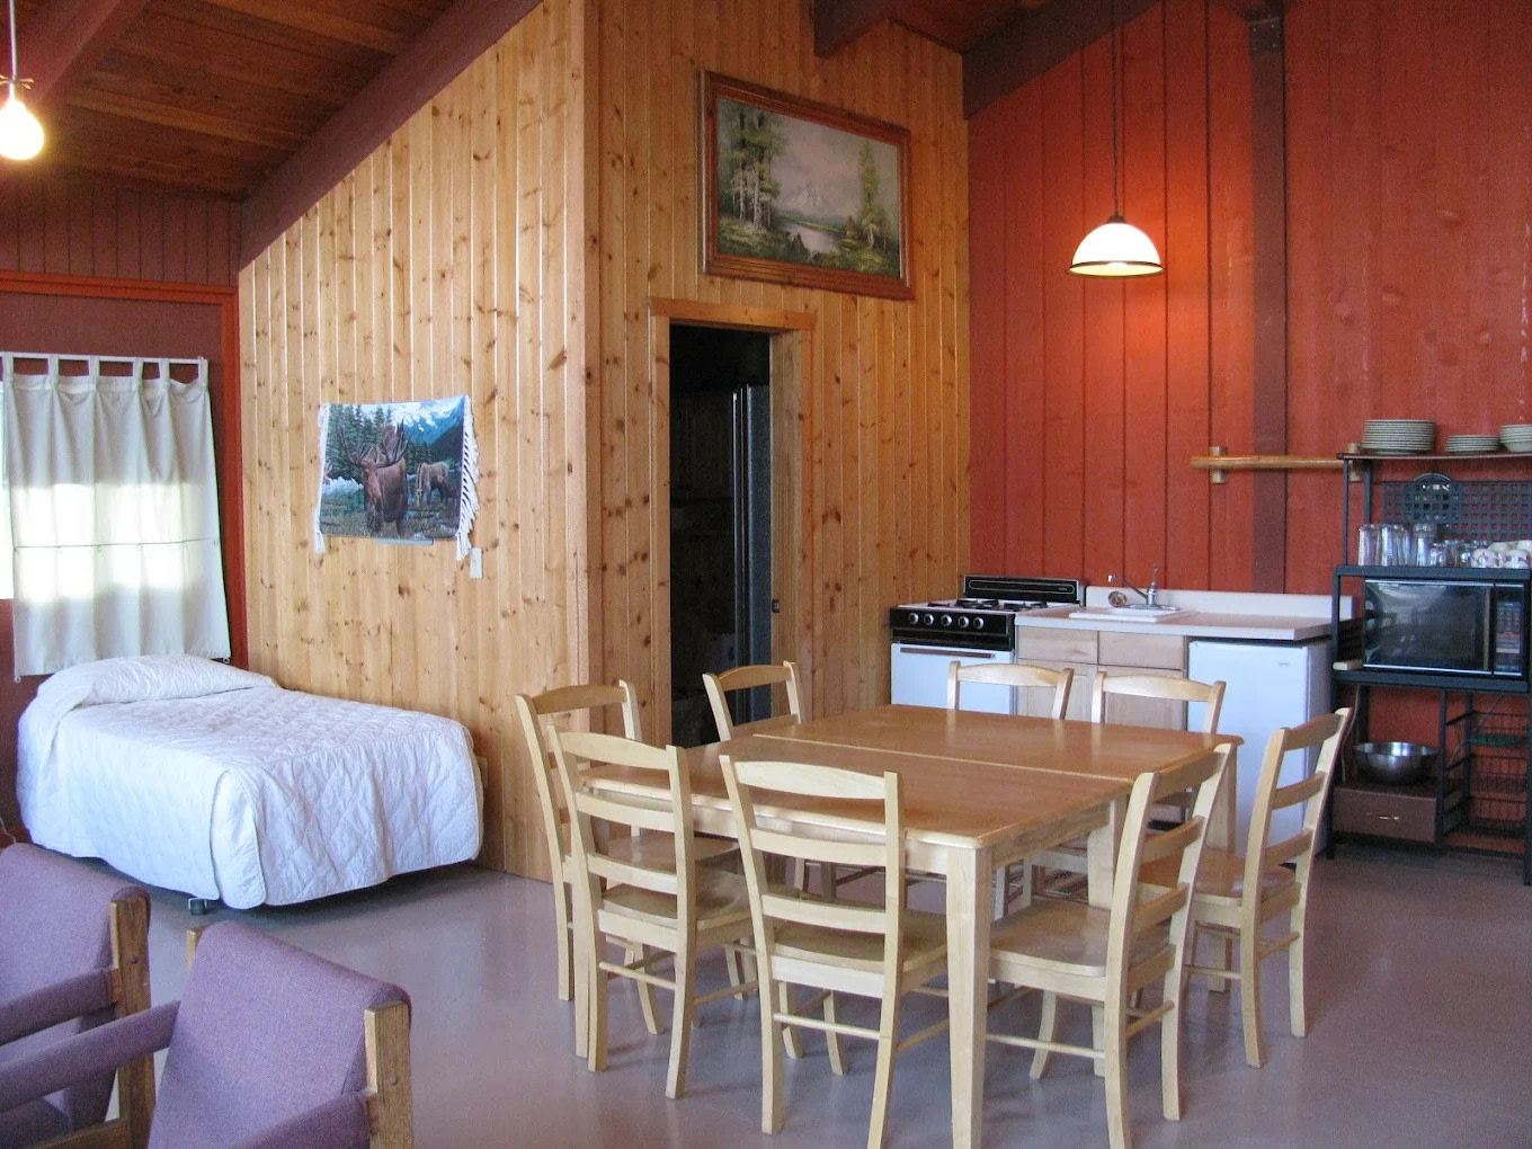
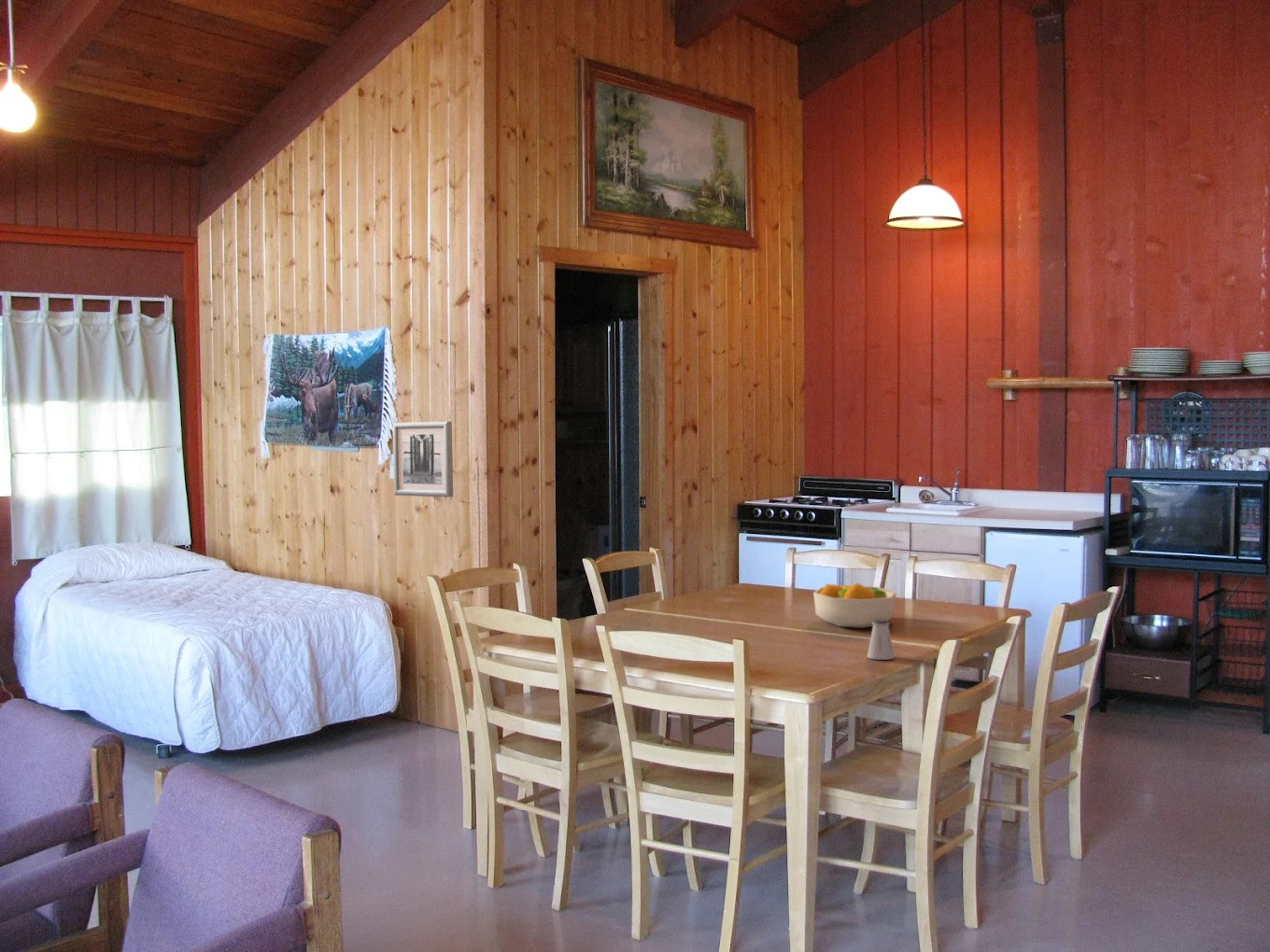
+ saltshaker [867,620,896,661]
+ wall art [392,421,454,498]
+ fruit bowl [812,582,897,629]
